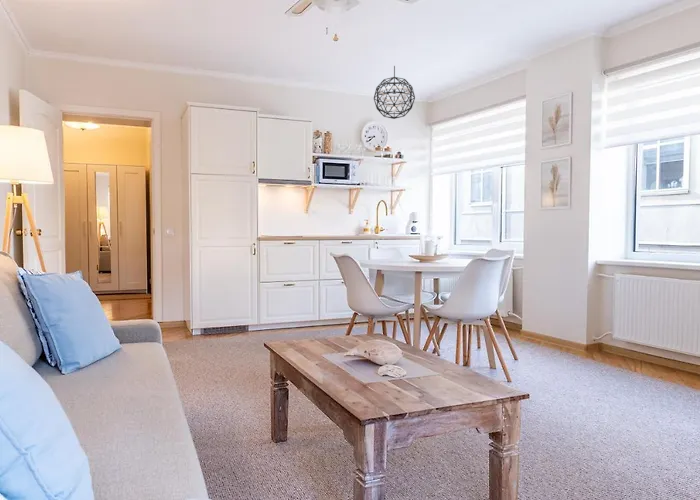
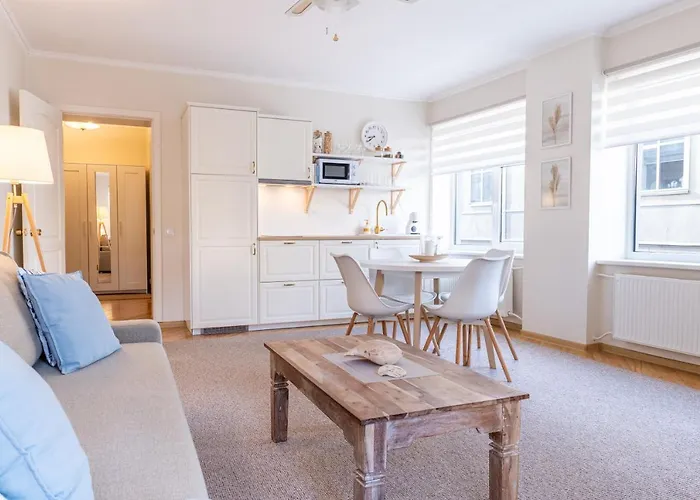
- pendant light [373,65,416,120]
